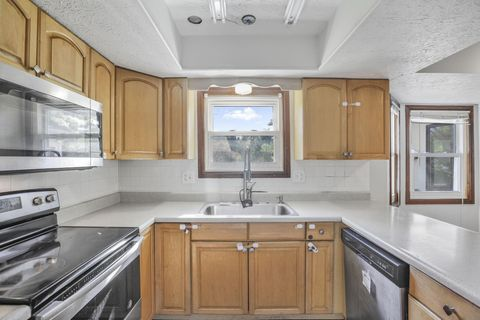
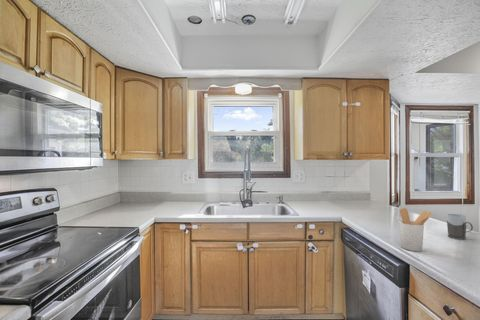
+ utensil holder [398,207,434,252]
+ mug [446,213,474,240]
